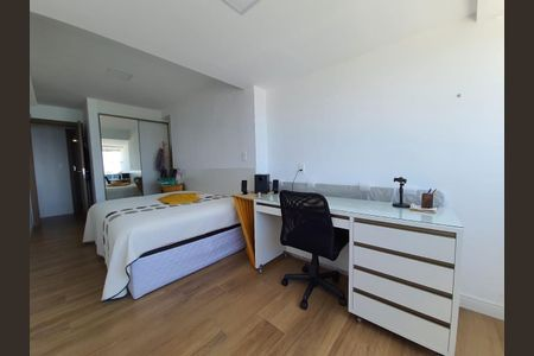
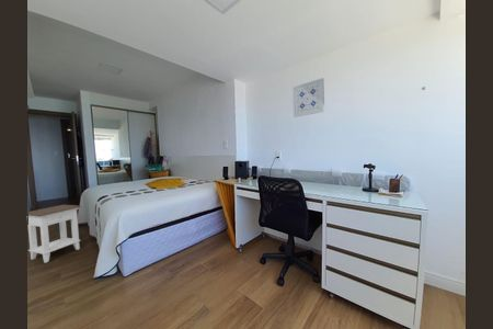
+ nightstand [26,204,82,264]
+ wall art [291,77,325,118]
